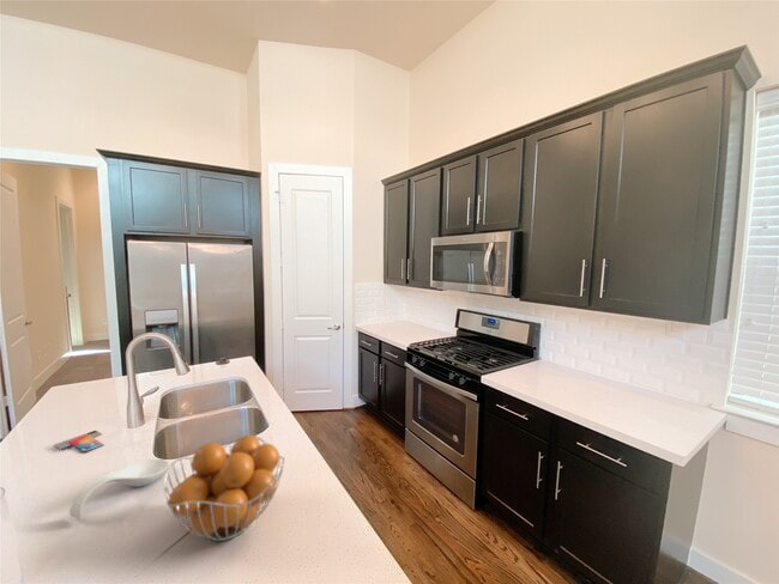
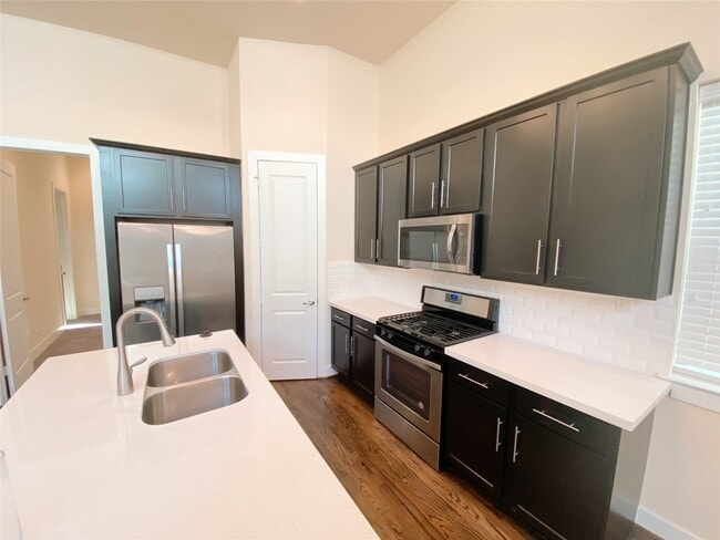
- smartphone [53,430,104,454]
- fruit basket [163,433,286,542]
- spoon rest [68,458,170,521]
